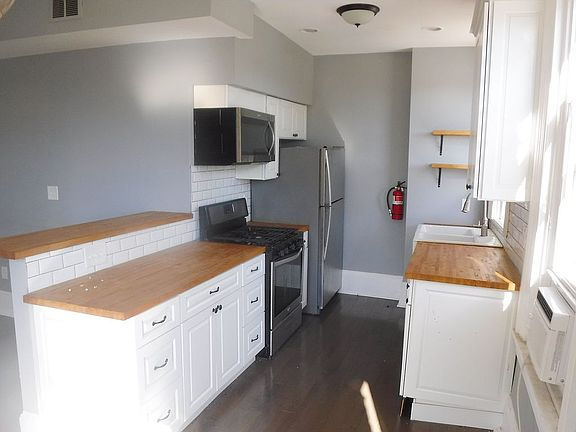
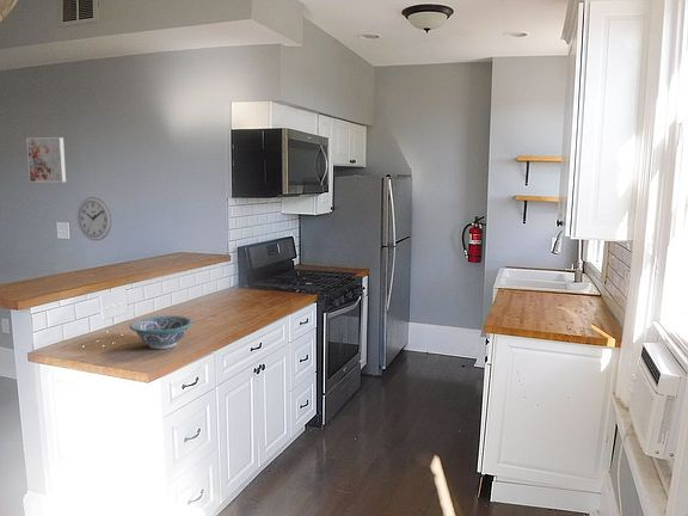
+ wall clock [75,196,113,241]
+ bowl [129,314,195,350]
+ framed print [25,136,67,184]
